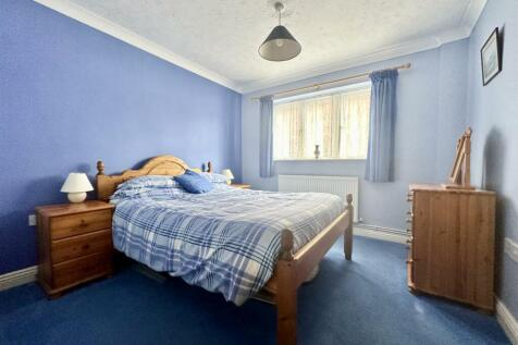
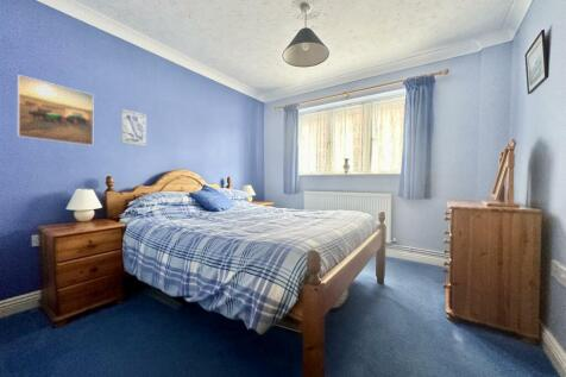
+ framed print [17,74,95,147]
+ wall art [120,108,147,147]
